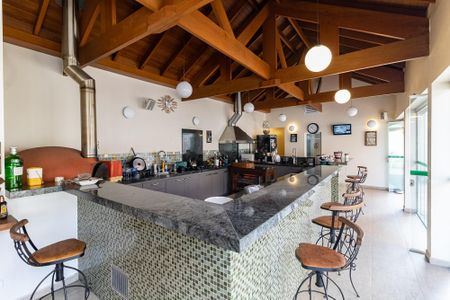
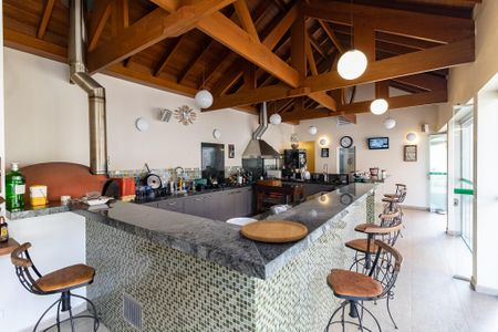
+ cutting board [240,219,309,243]
